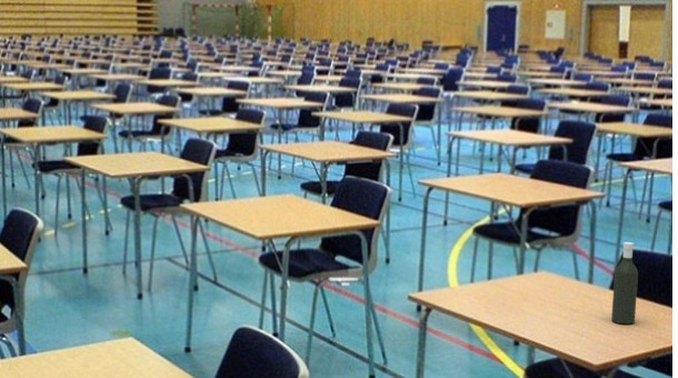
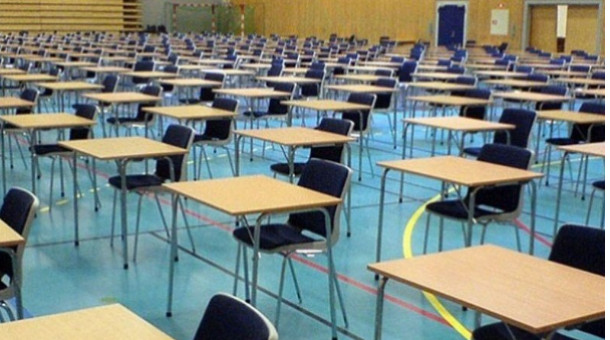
- bottle [610,241,639,325]
